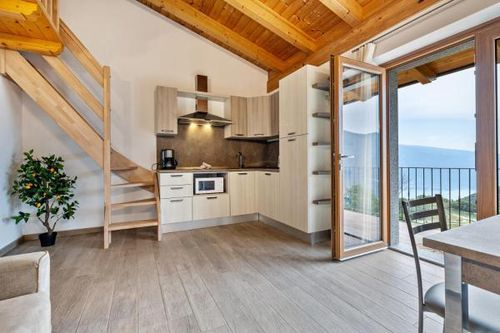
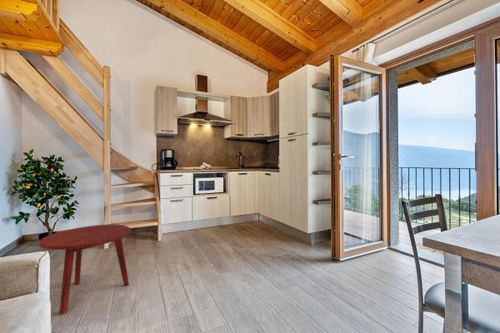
+ side table [38,223,131,315]
